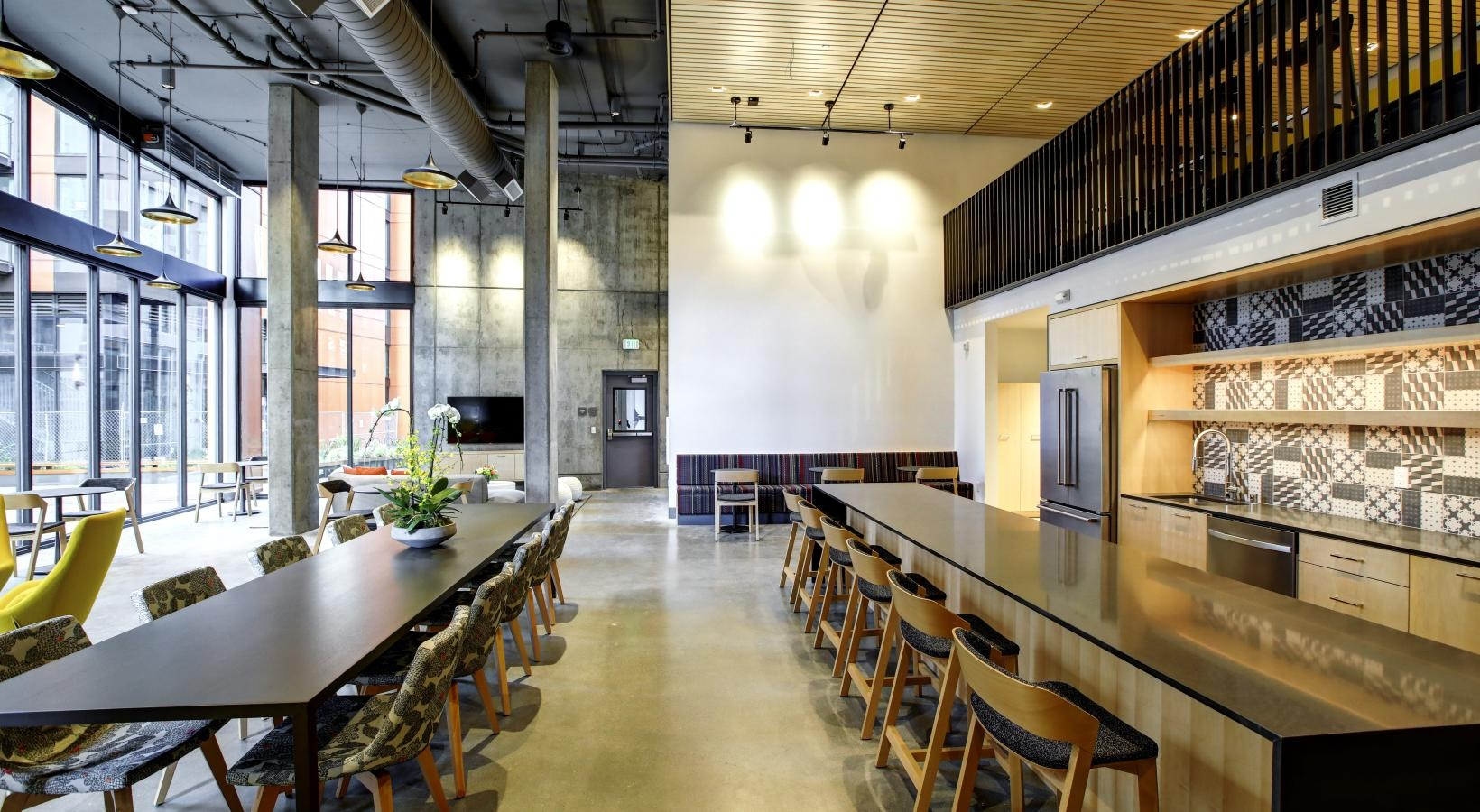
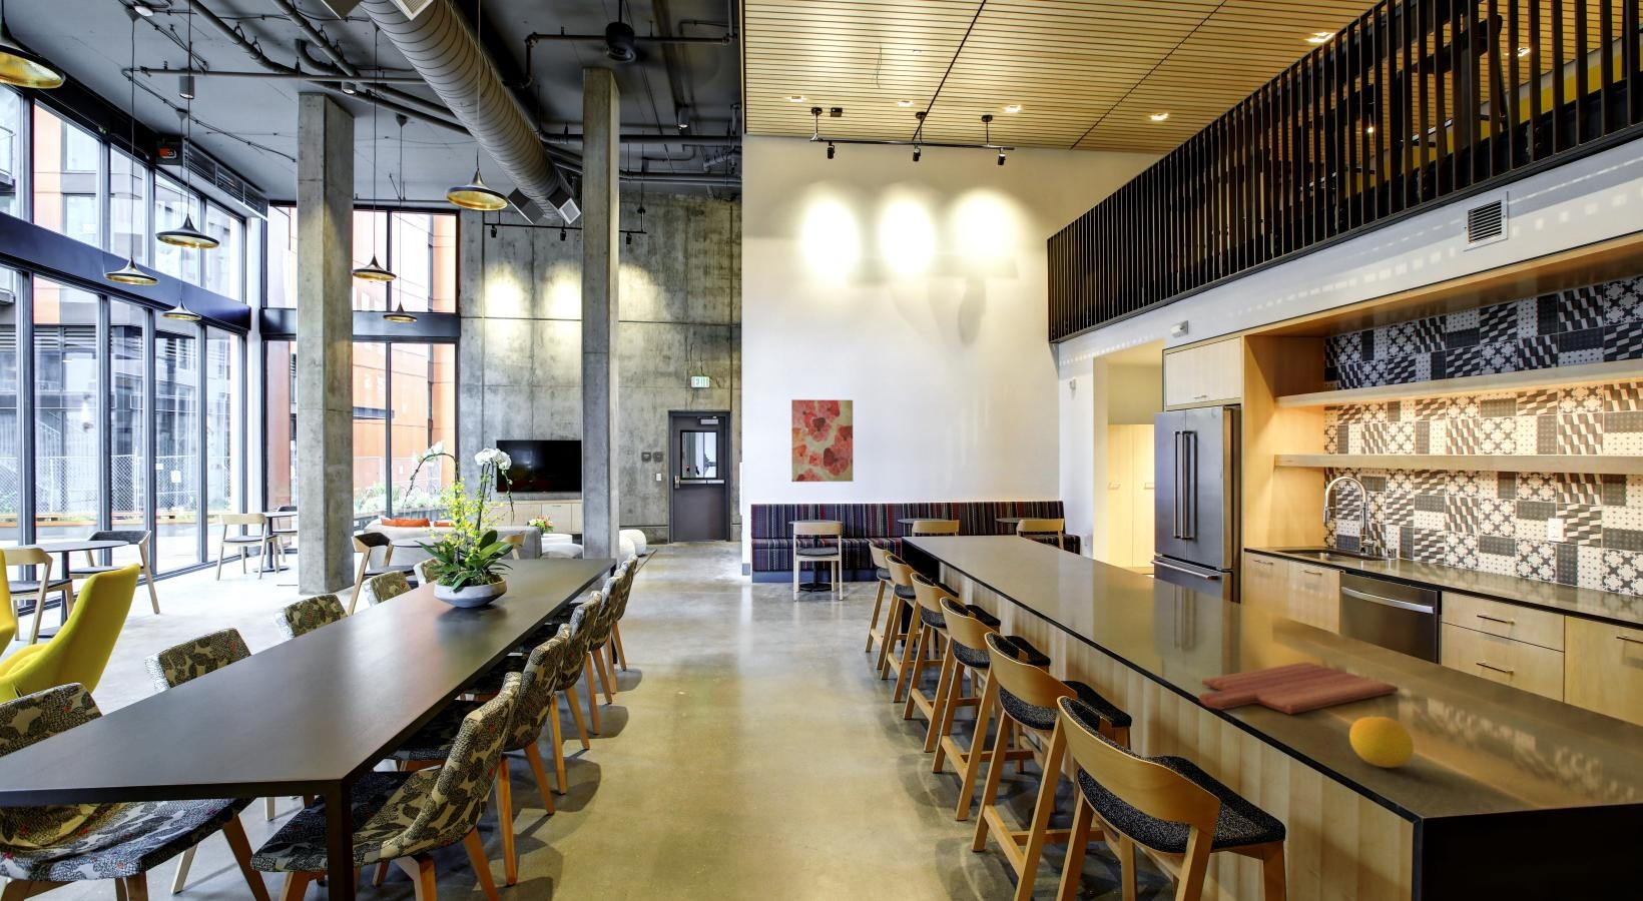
+ cutting board [1198,660,1400,716]
+ wall art [790,398,854,483]
+ fruit [1349,712,1414,769]
